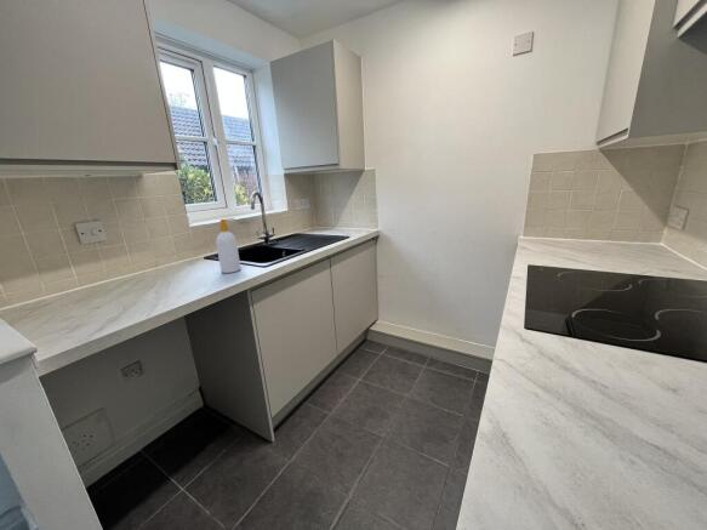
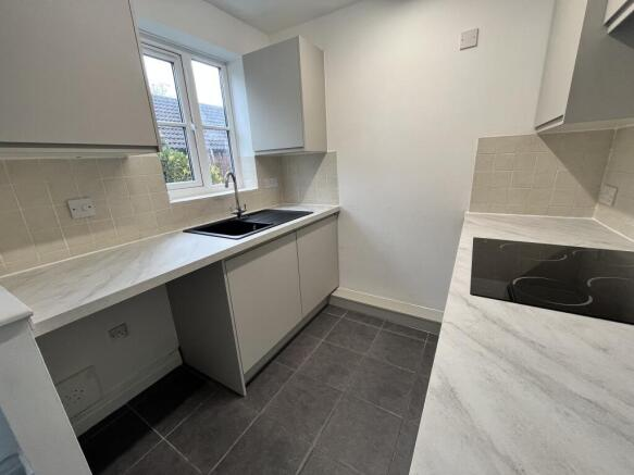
- soap bottle [215,217,241,274]
